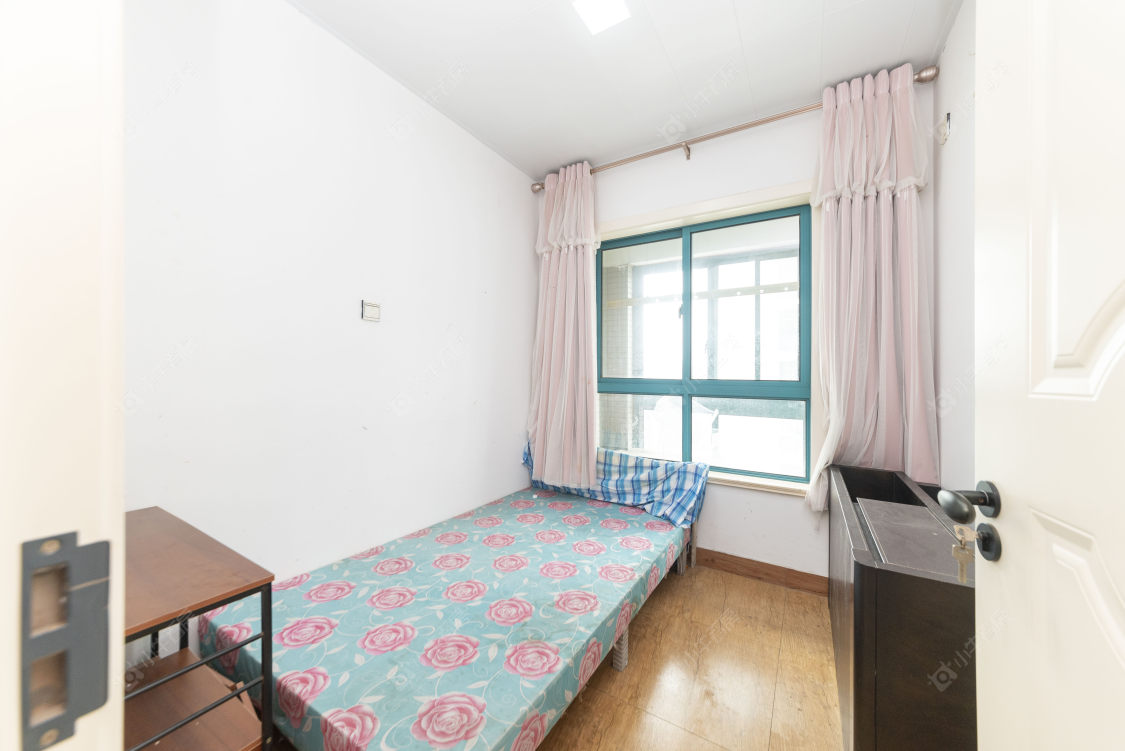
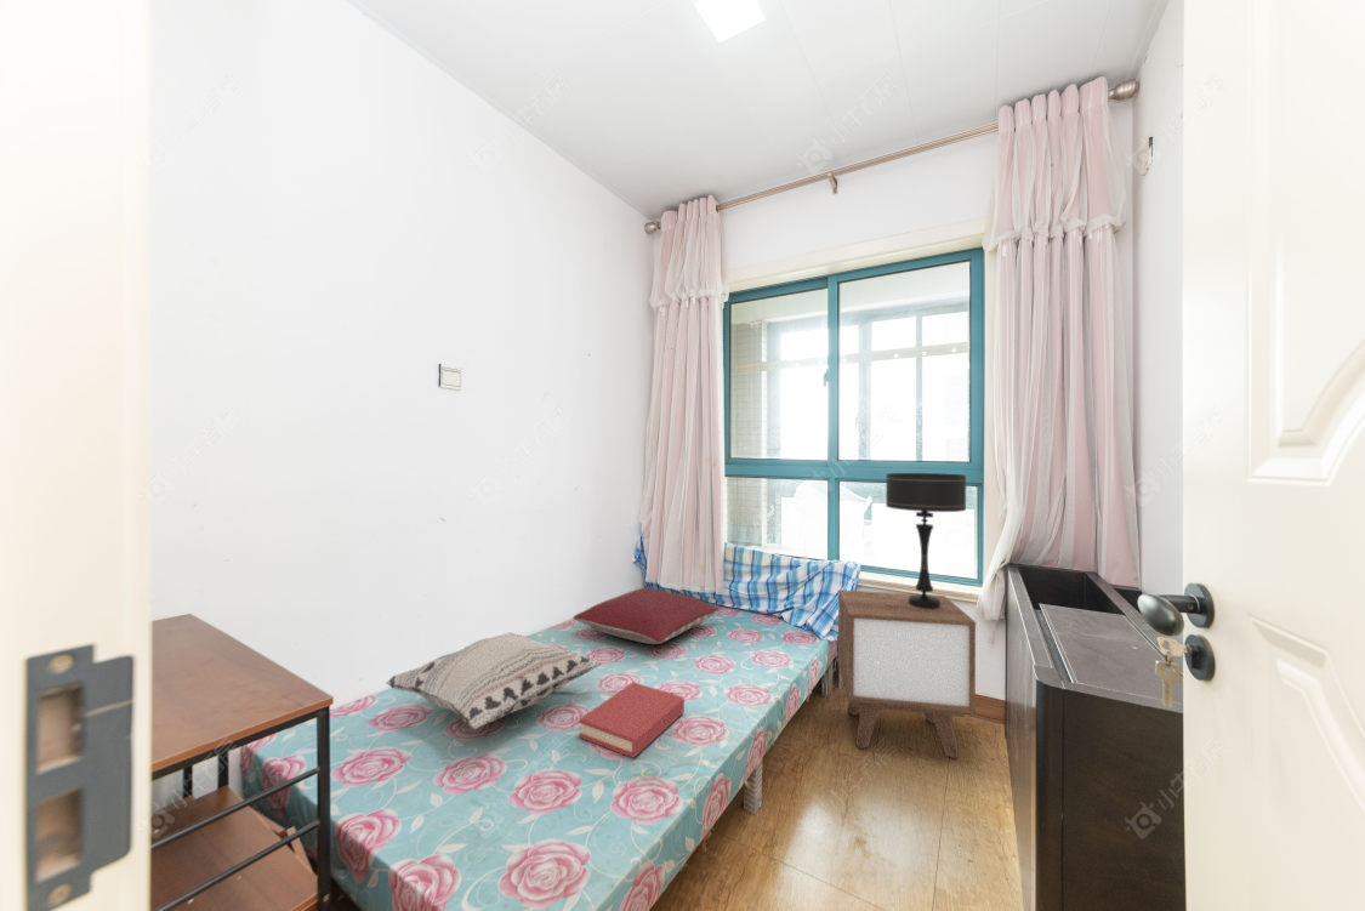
+ decorative pillow [385,631,603,730]
+ nightstand [837,588,977,761]
+ pillow [571,587,721,645]
+ hardback book [578,682,686,759]
+ table lamp [885,472,967,609]
